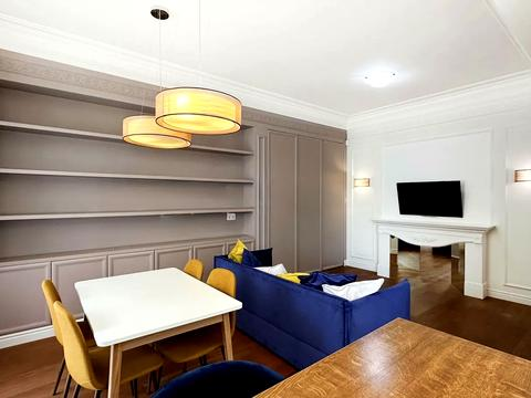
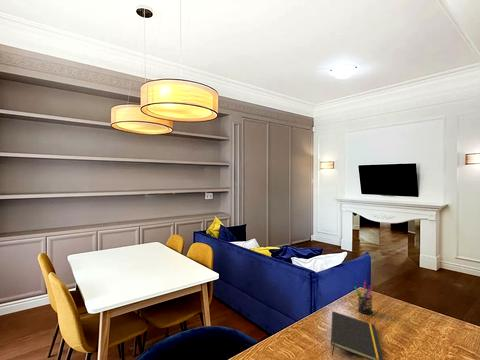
+ pen holder [353,281,374,315]
+ notepad [330,310,384,360]
